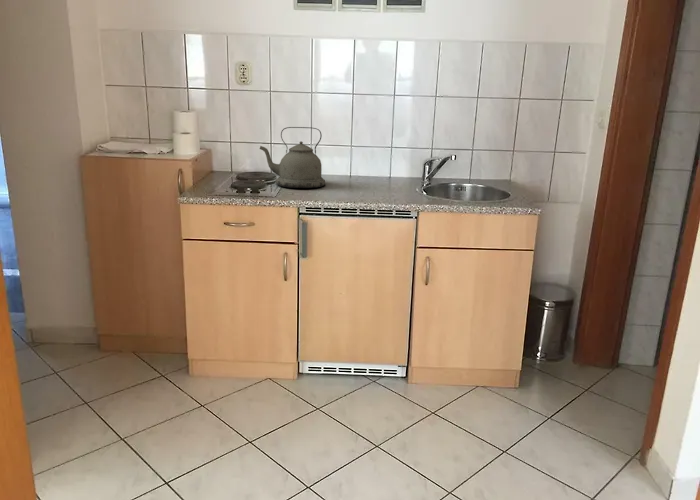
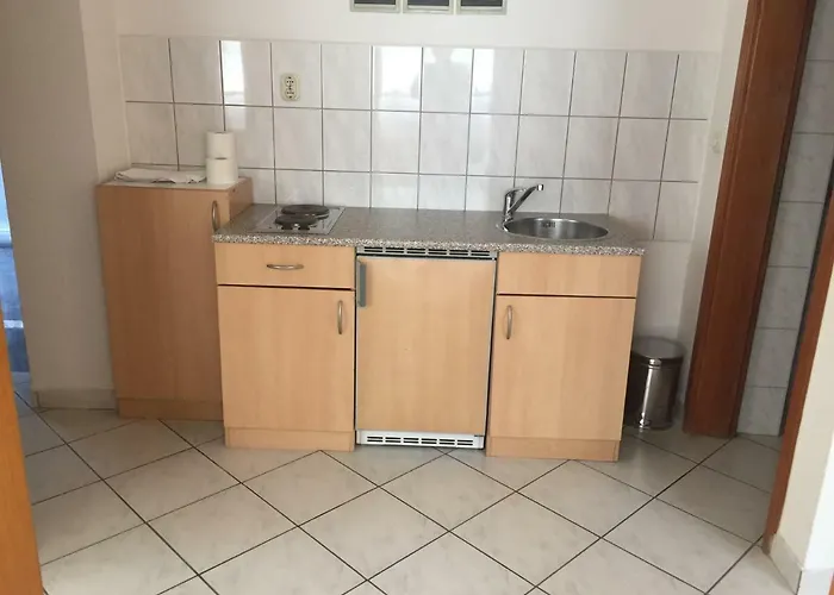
- kettle [259,126,326,189]
